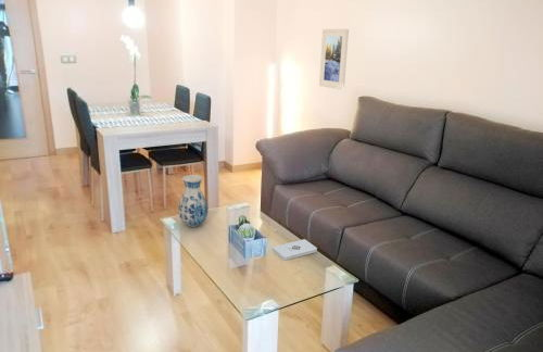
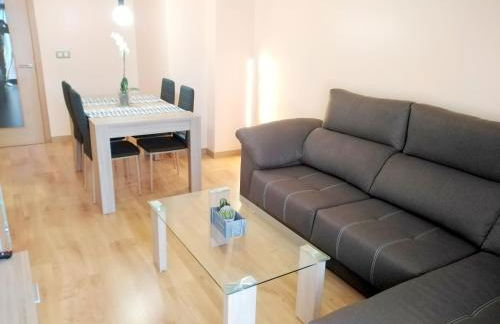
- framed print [318,28,350,90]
- vase [178,174,209,228]
- notepad [270,238,318,261]
